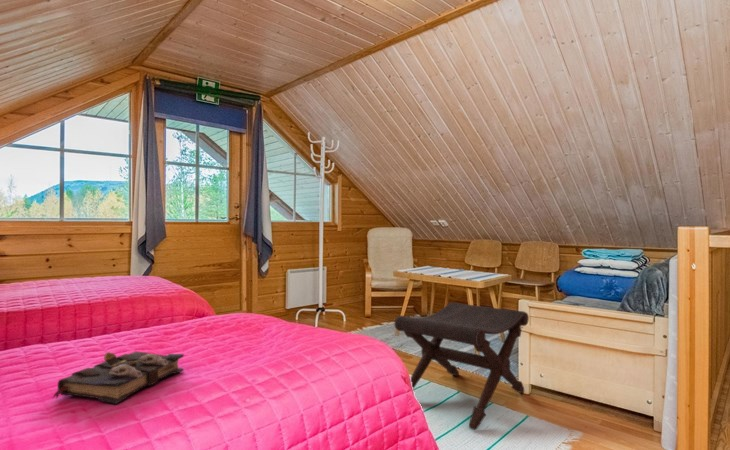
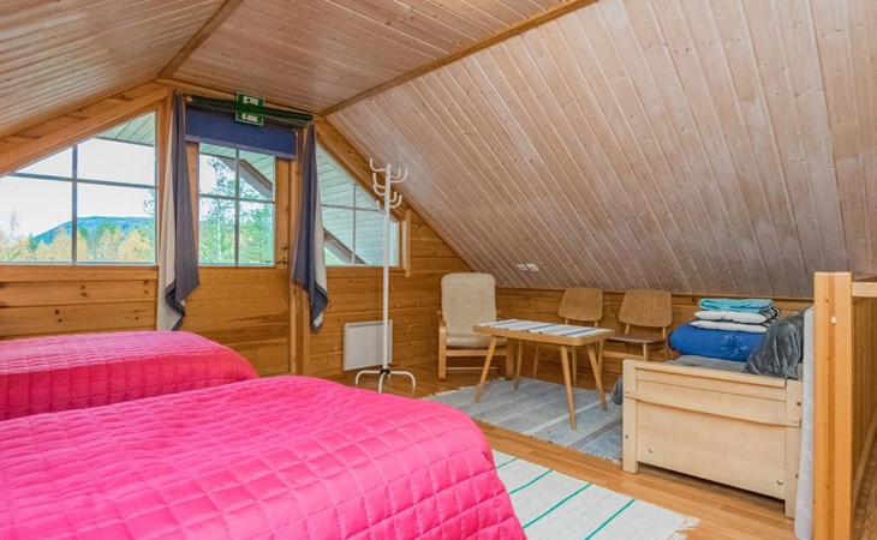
- book [52,351,185,405]
- footstool [393,301,530,431]
